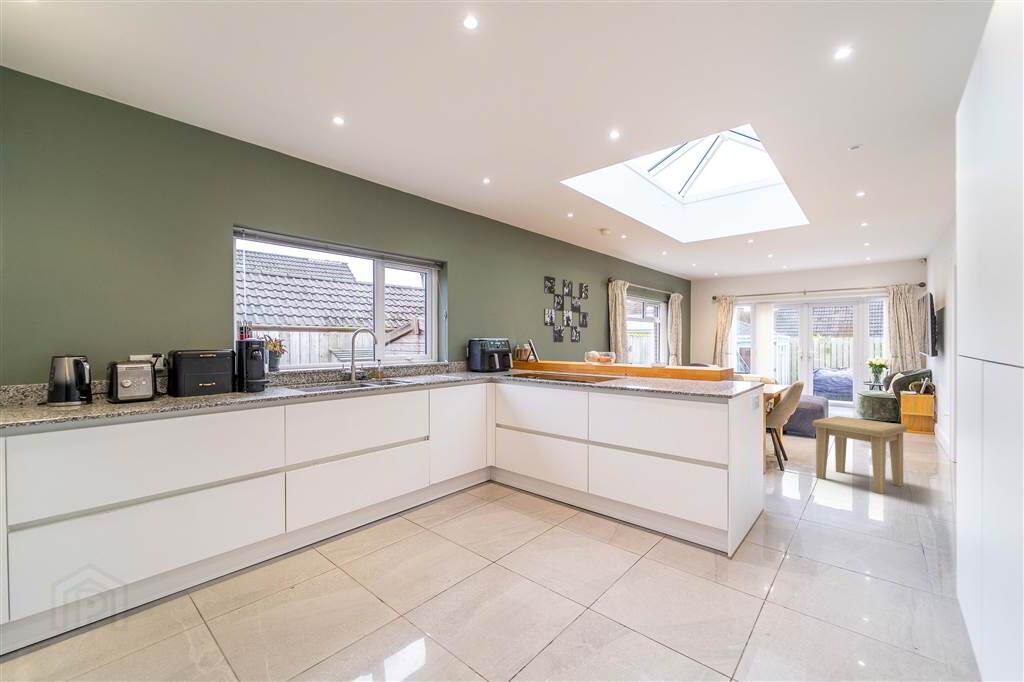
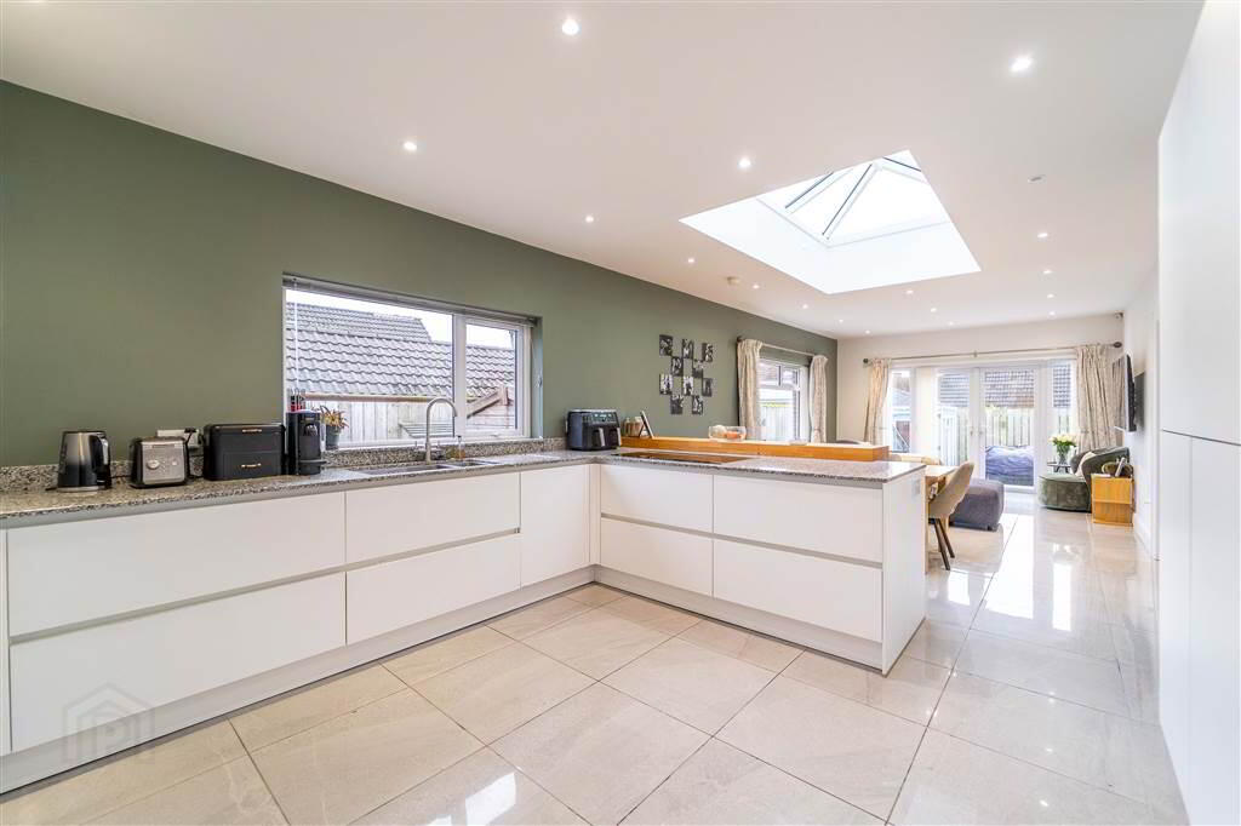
- side table [812,415,908,495]
